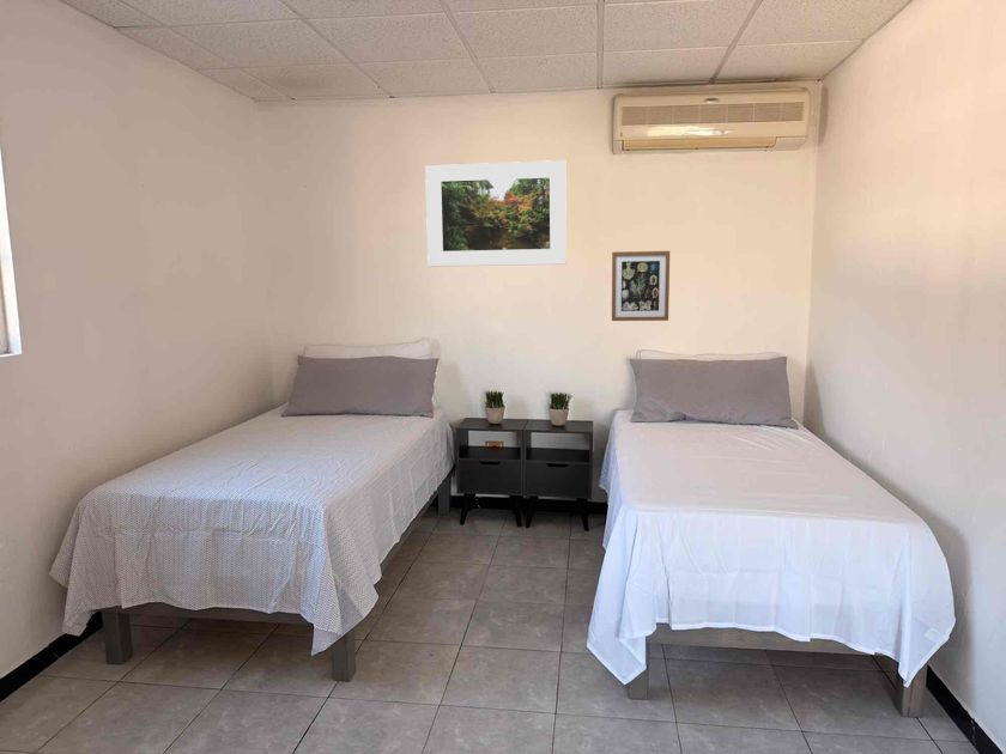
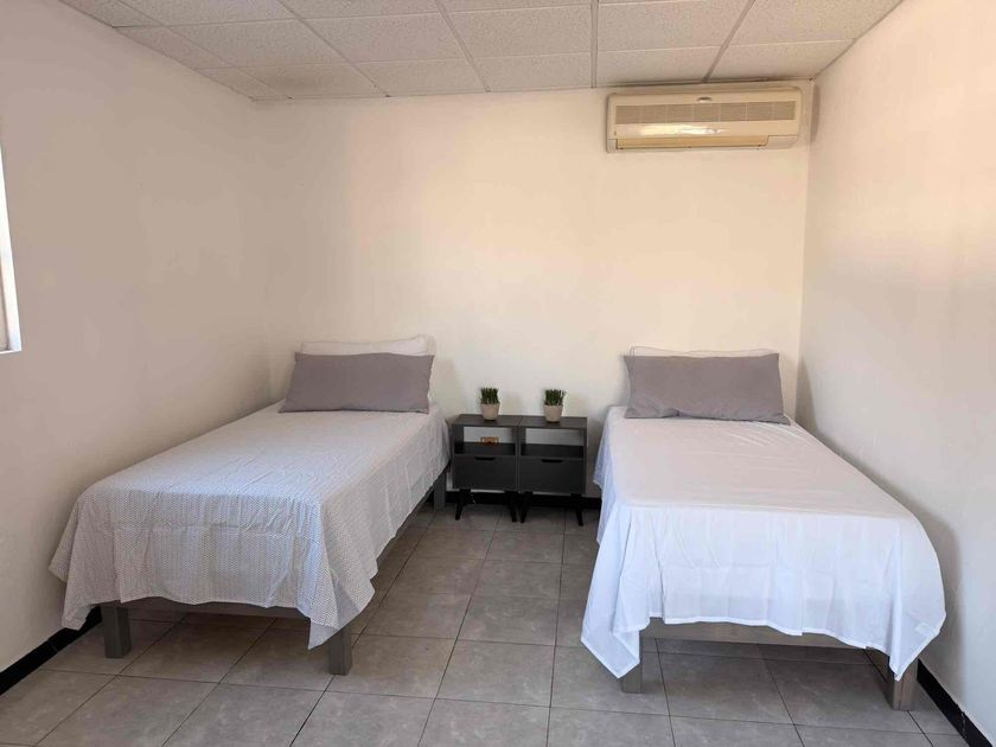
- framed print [424,159,566,268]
- wall art [611,250,671,322]
